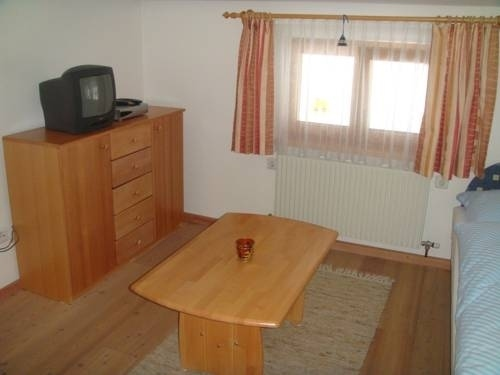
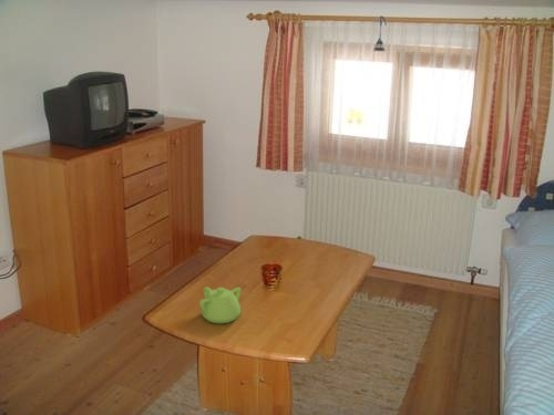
+ teapot [198,286,243,324]
